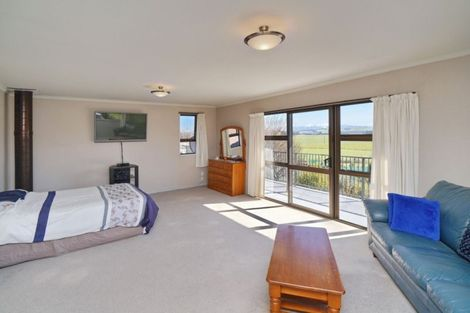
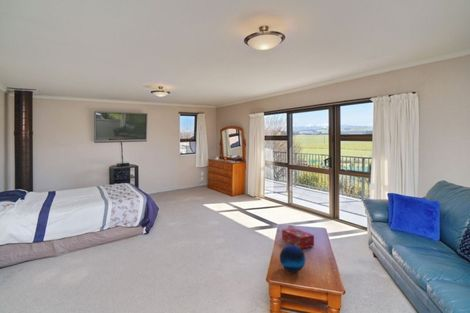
+ tissue box [281,227,315,249]
+ decorative orb [279,244,307,273]
